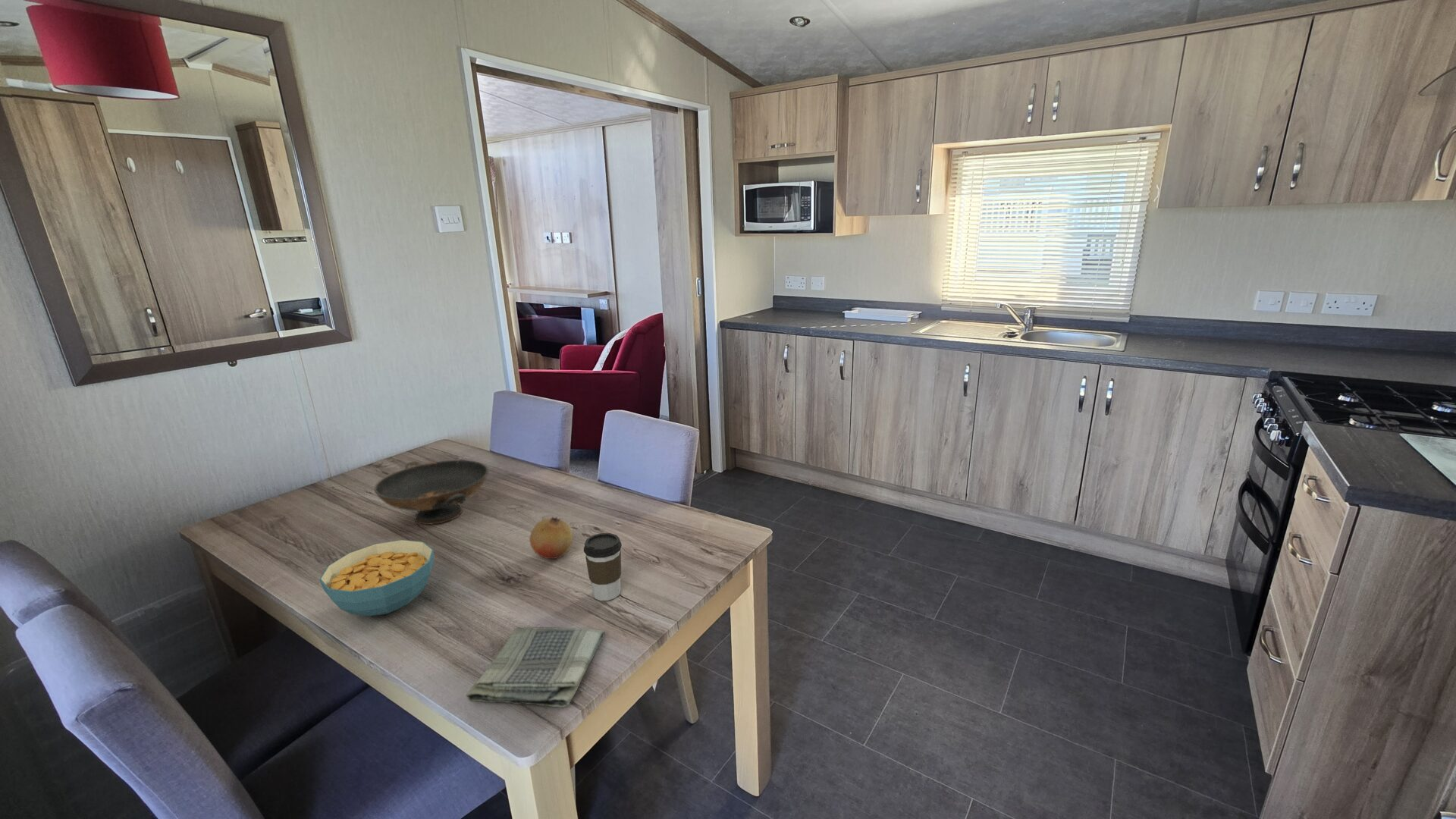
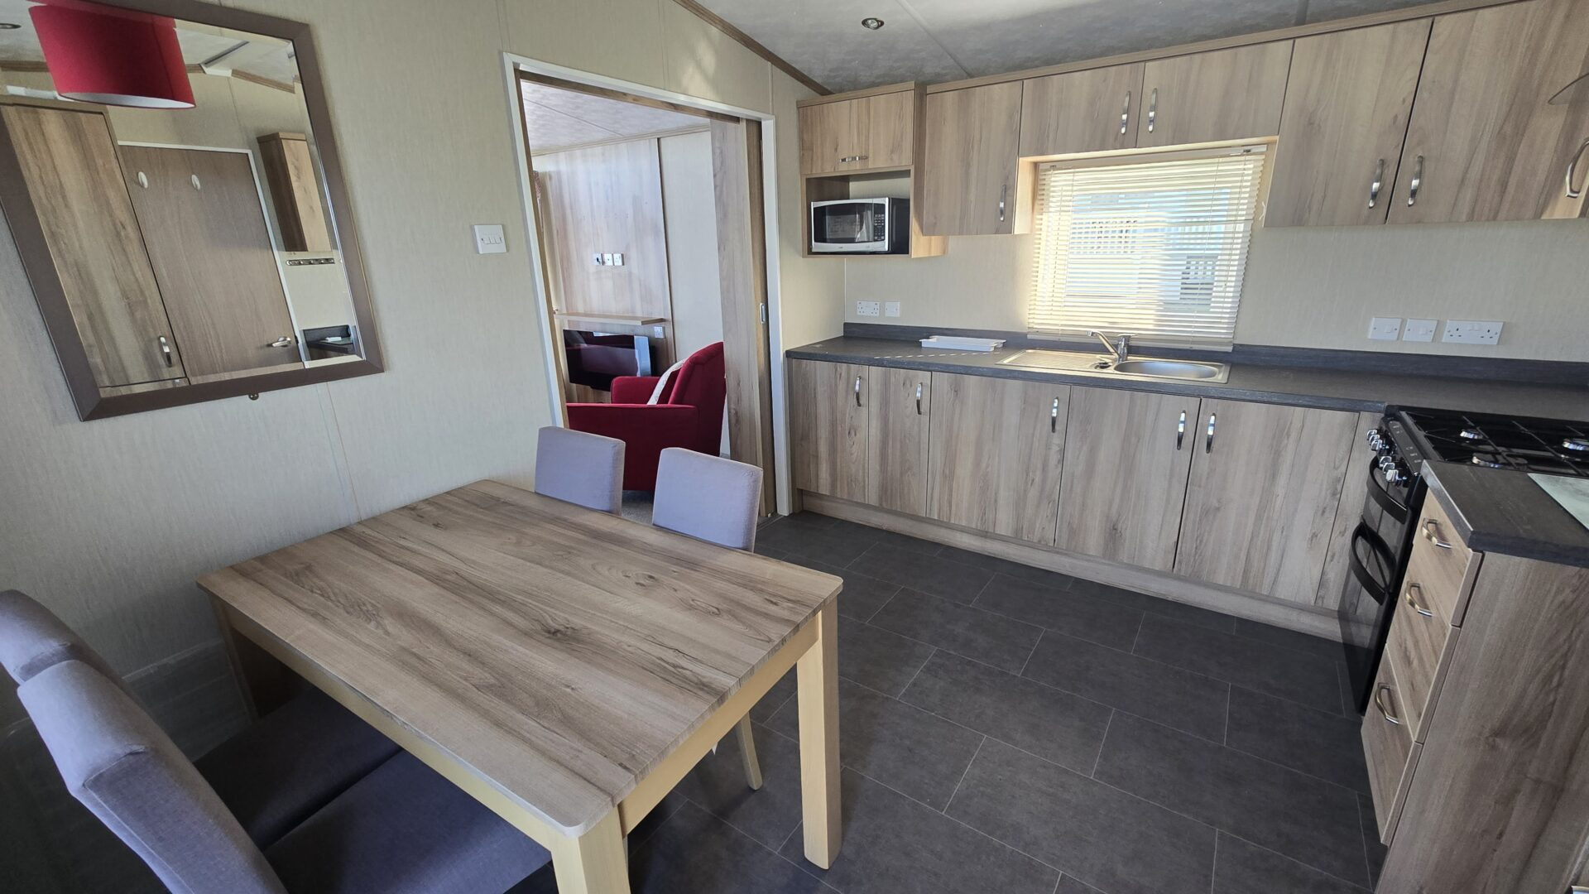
- dish towel [466,626,605,708]
- decorative bowl [373,460,489,526]
- fruit [529,516,573,560]
- cereal bowl [318,539,435,617]
- coffee cup [583,532,623,601]
